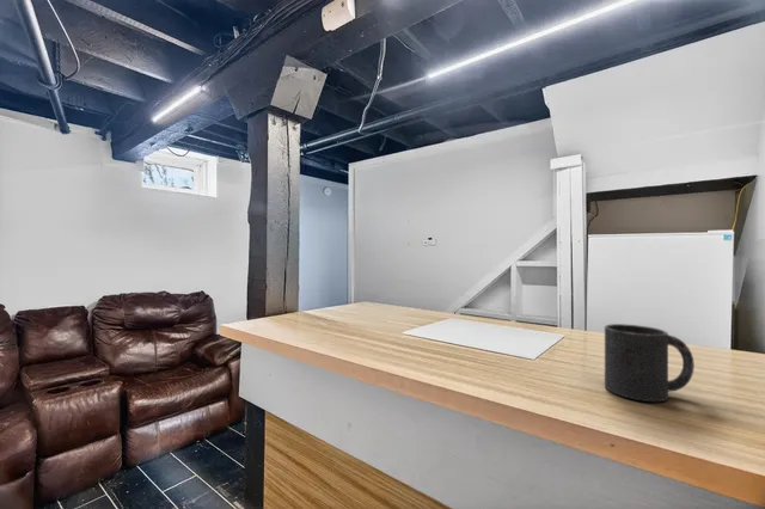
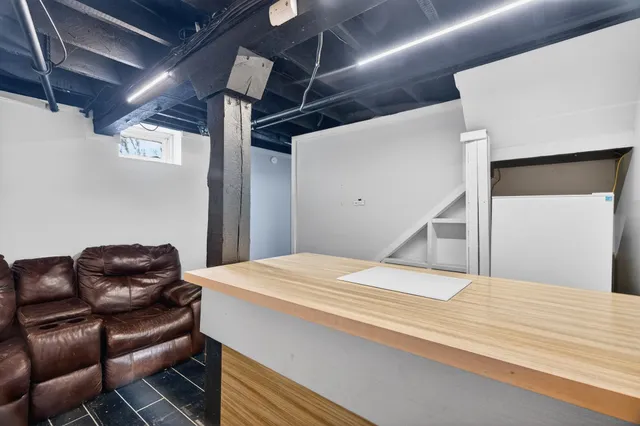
- mug [604,323,696,403]
